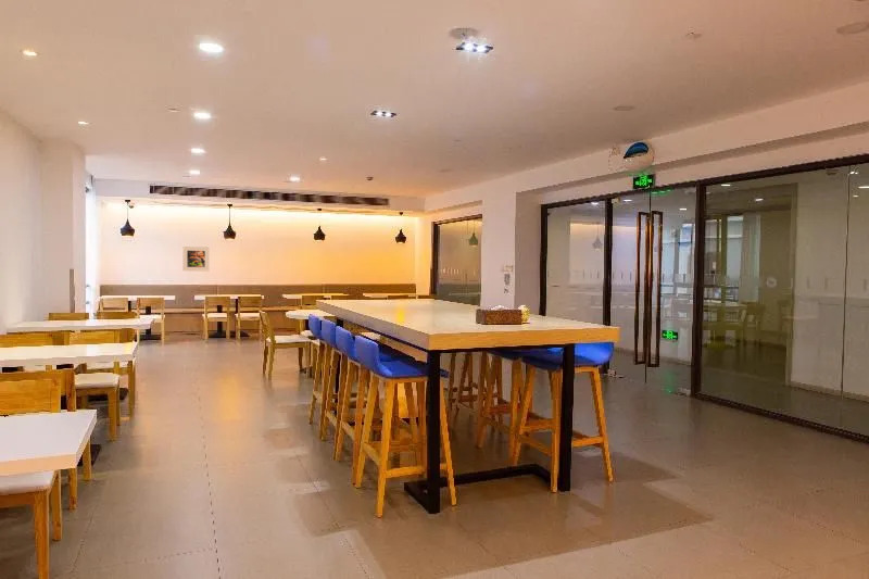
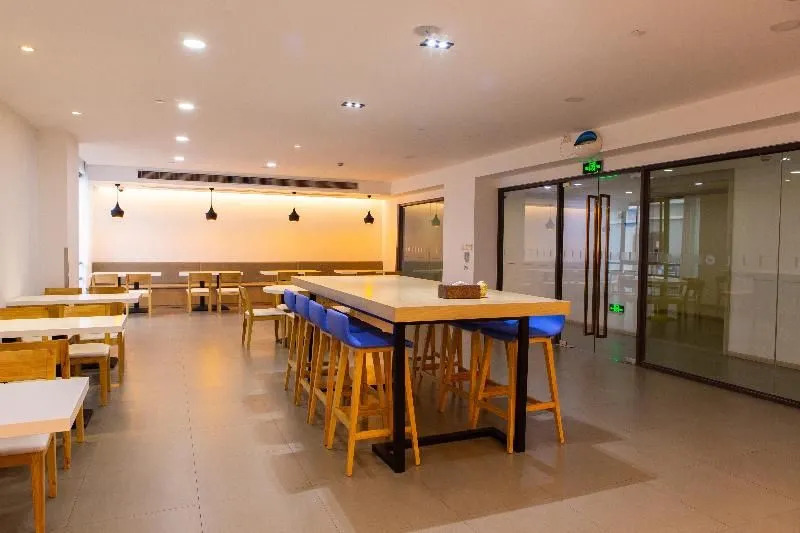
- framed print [182,246,210,273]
